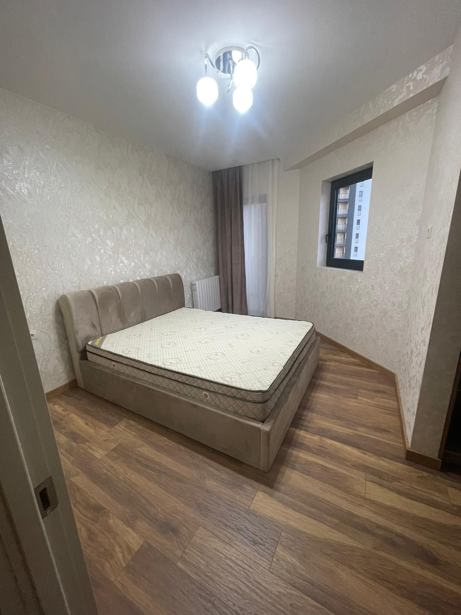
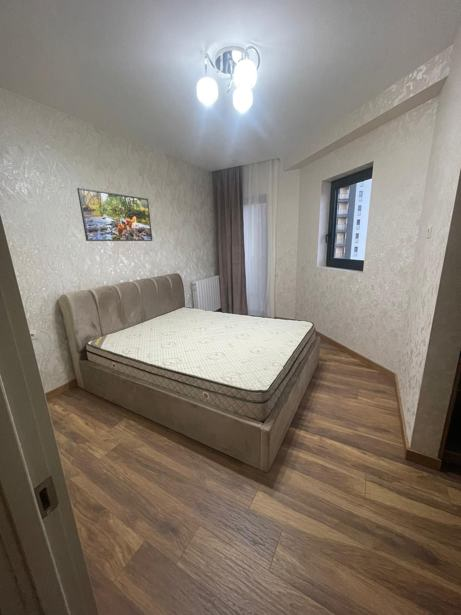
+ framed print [76,187,154,242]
